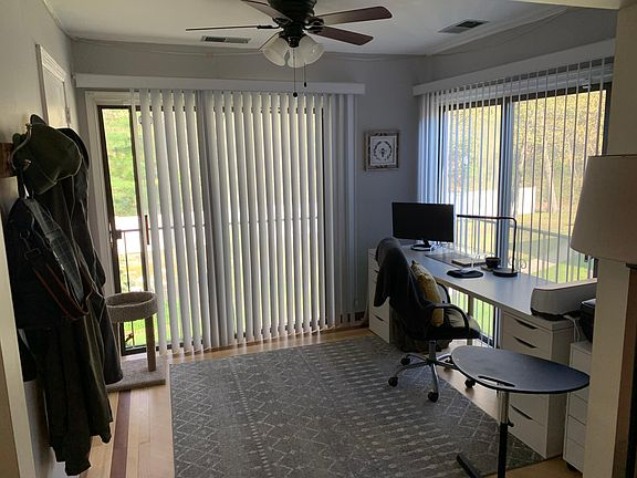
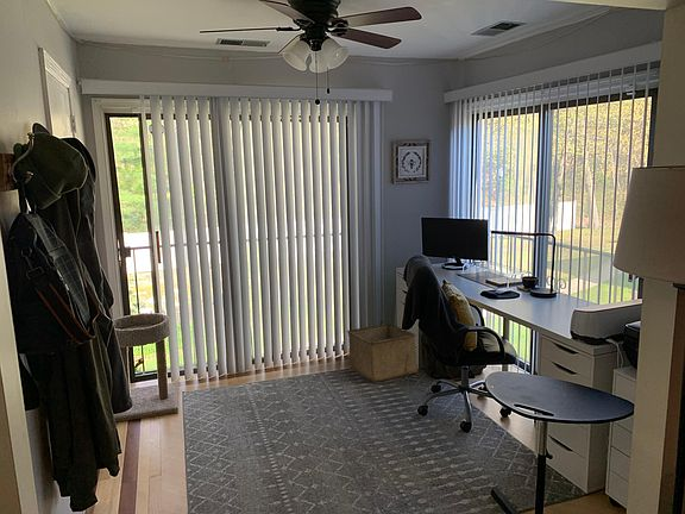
+ storage bin [346,322,419,384]
